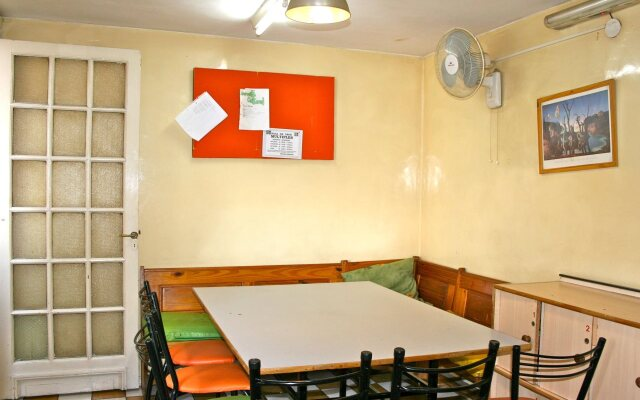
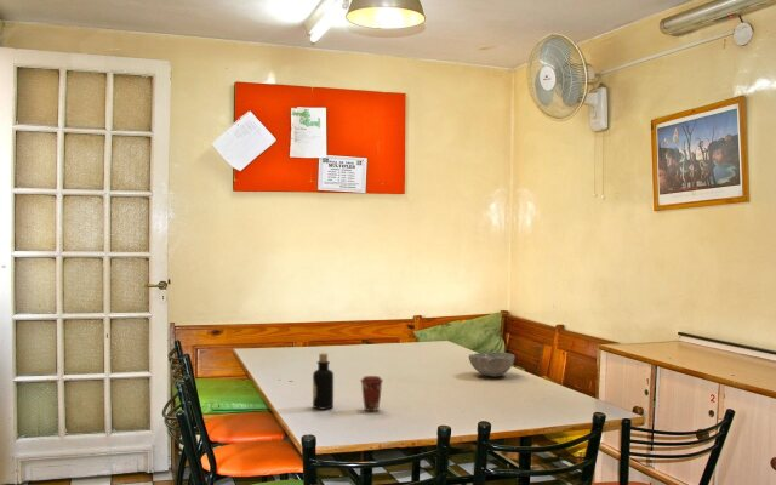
+ coffee cup [359,375,384,412]
+ bottle [312,352,335,410]
+ bowl [468,350,517,378]
